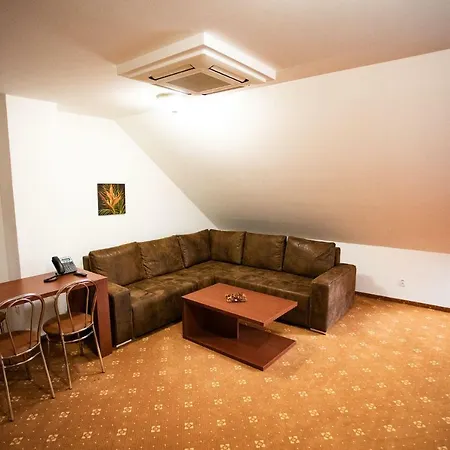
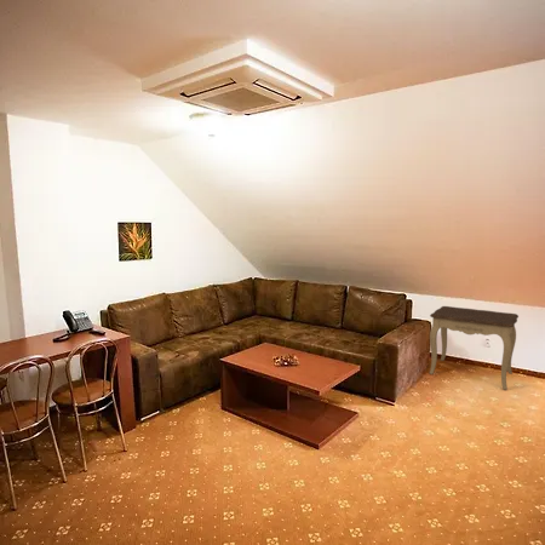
+ side table [429,305,520,391]
